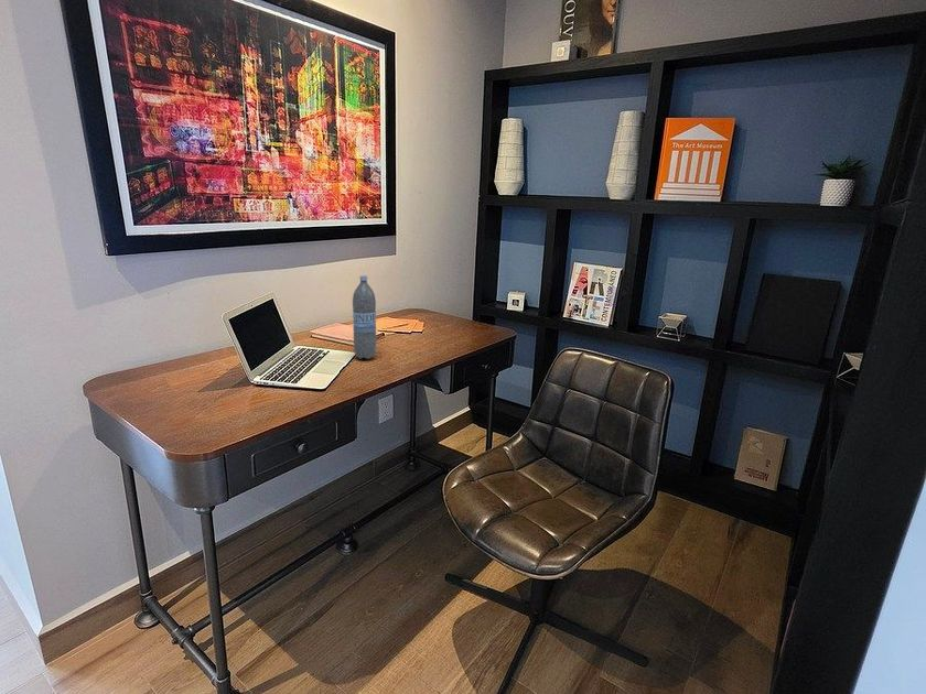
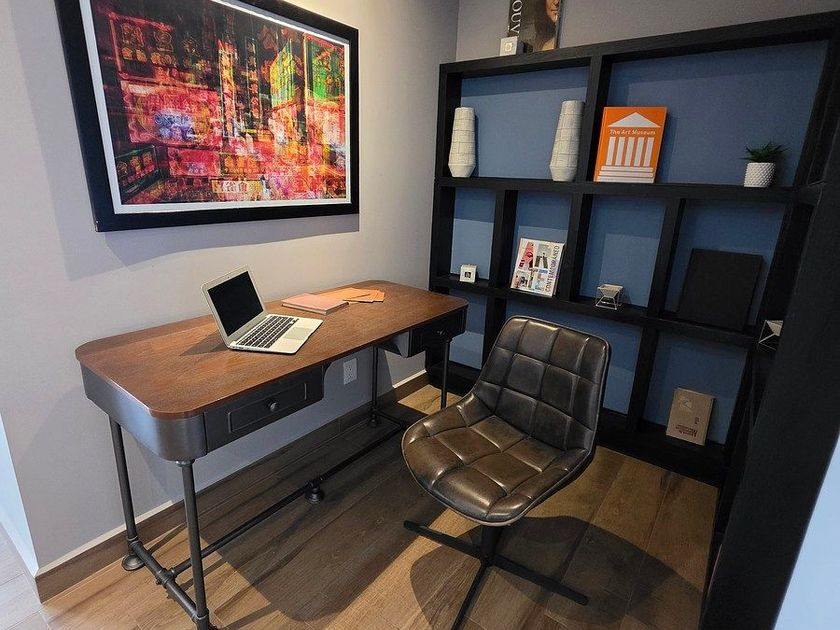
- water bottle [352,274,377,360]
